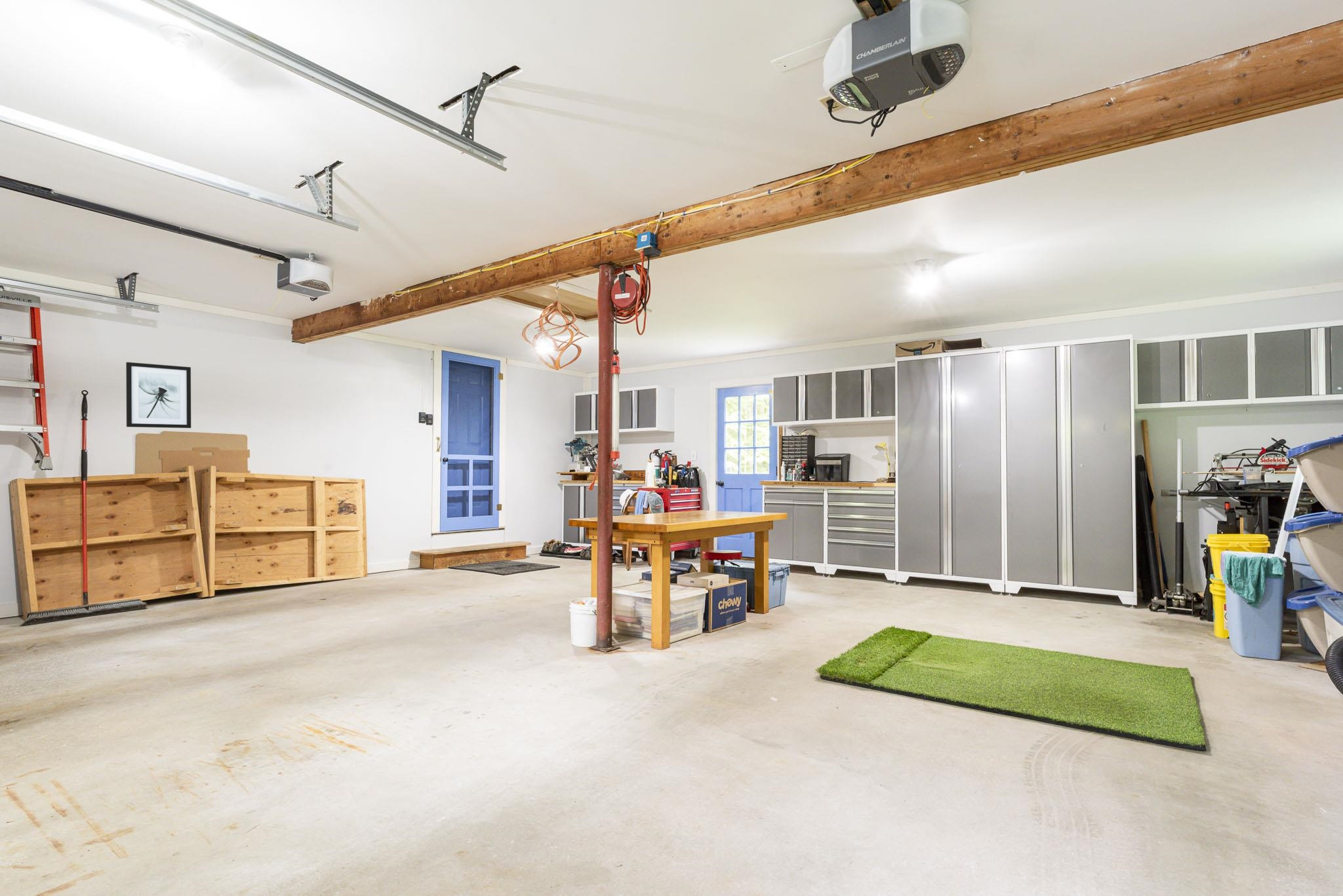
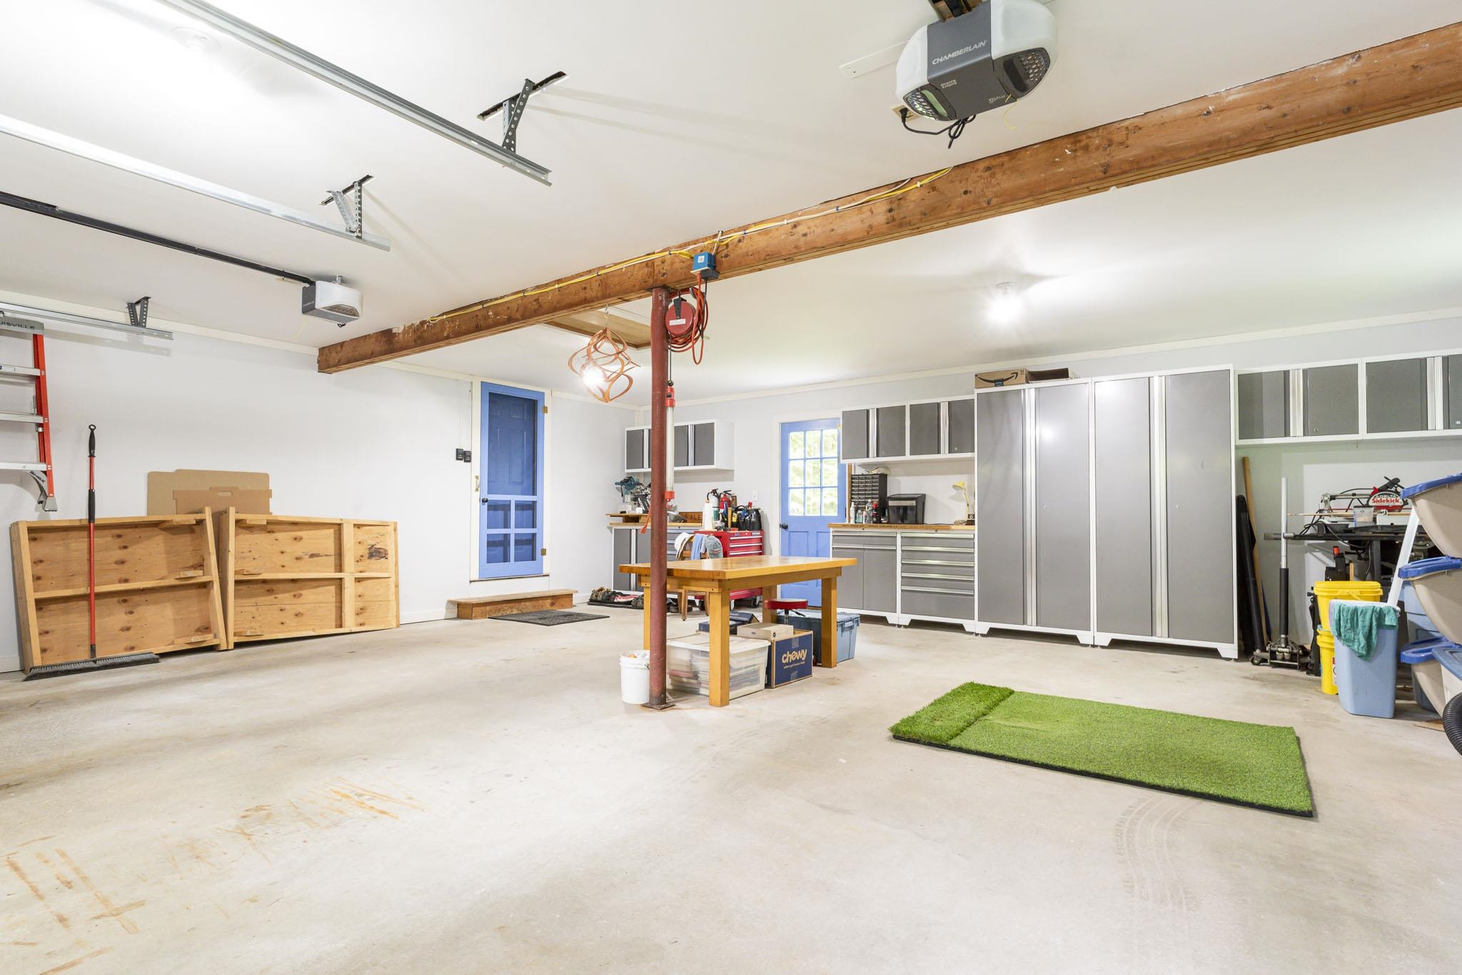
- wall art [125,361,191,429]
